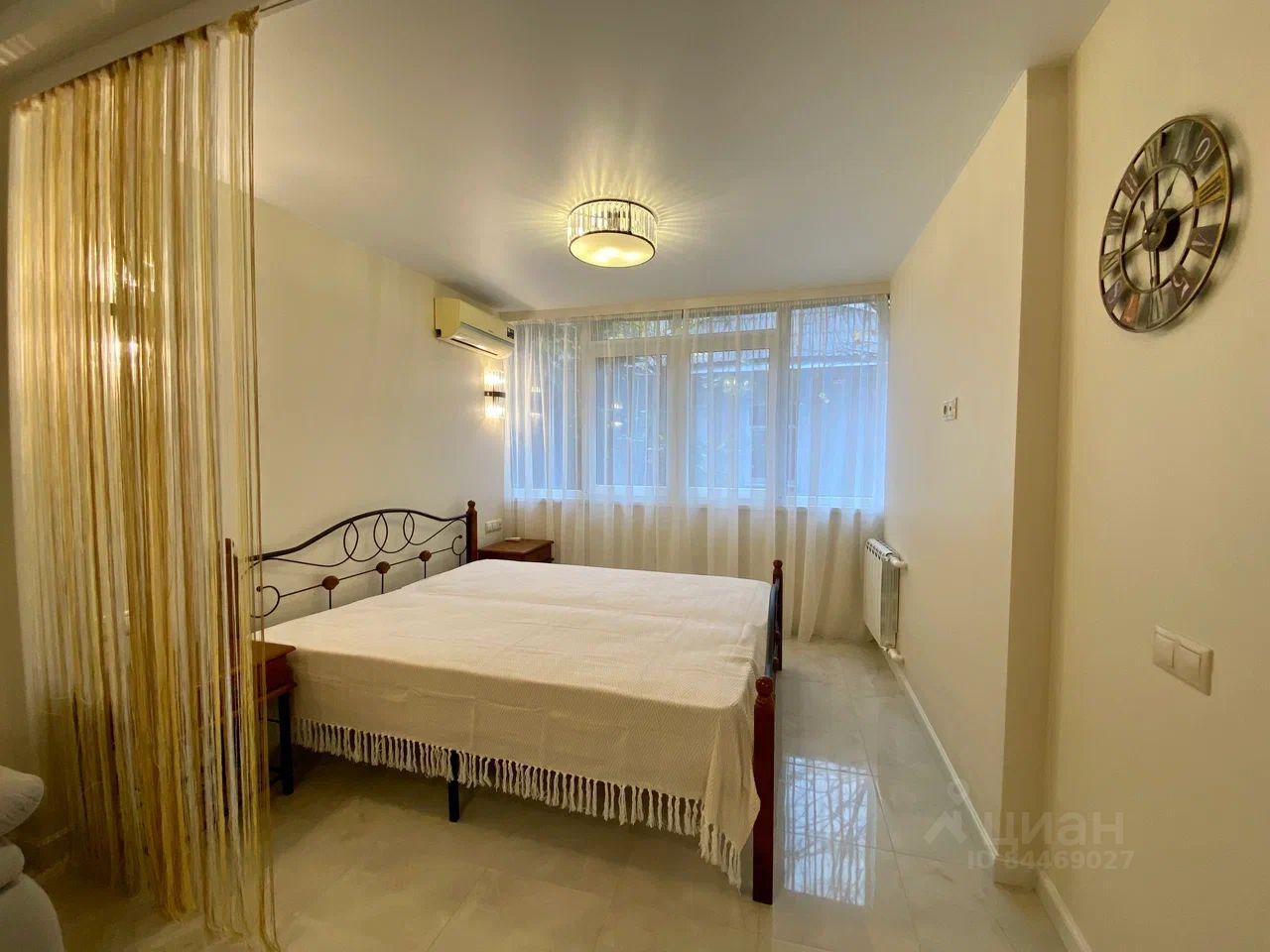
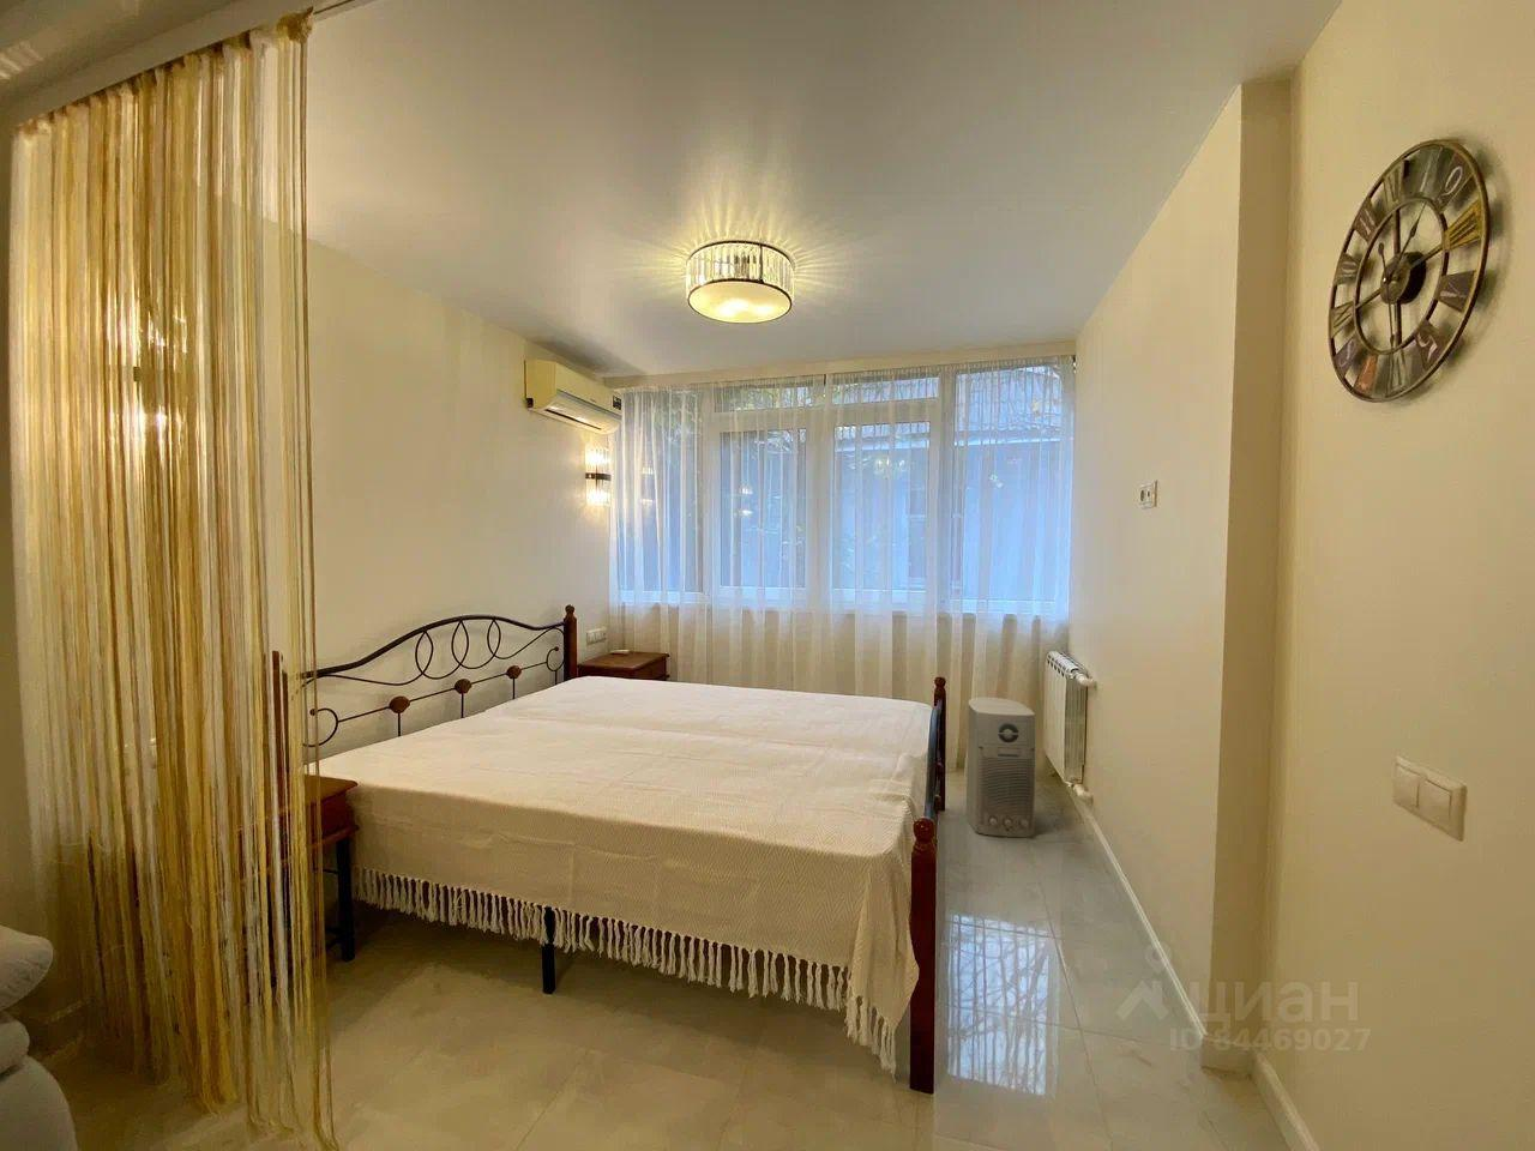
+ air purifier [966,696,1036,838]
